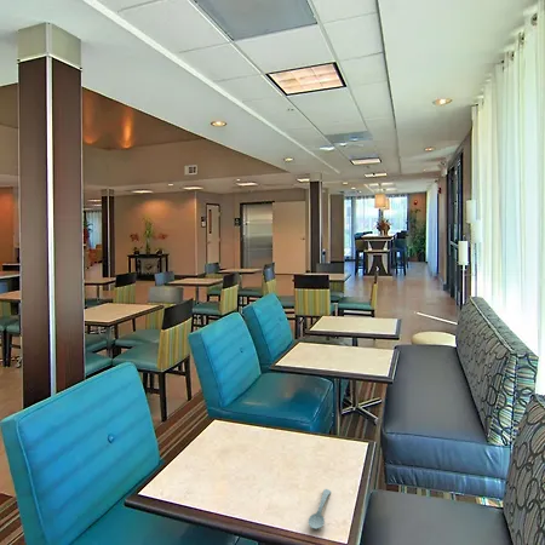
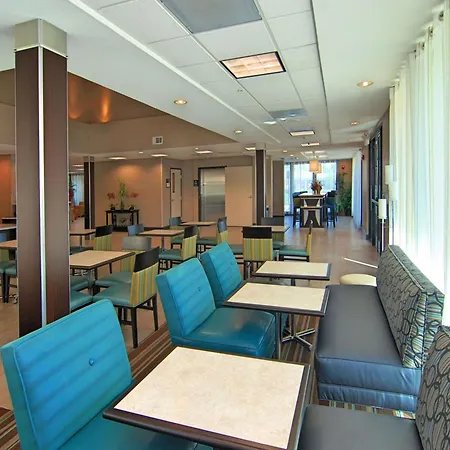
- spoon [308,488,332,530]
